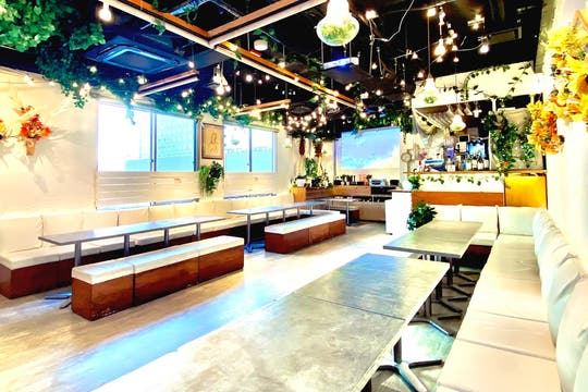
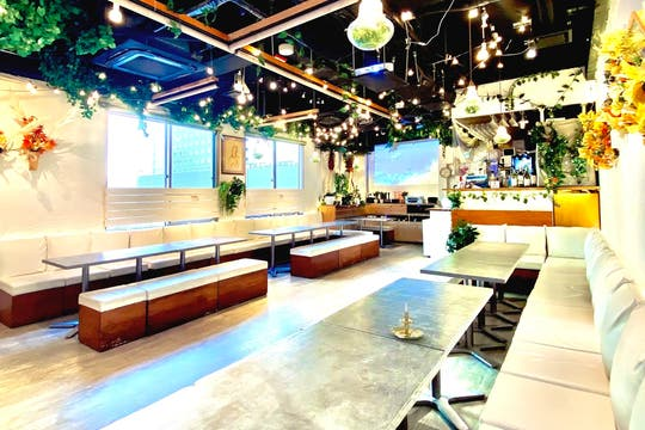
+ candle holder [389,303,429,340]
